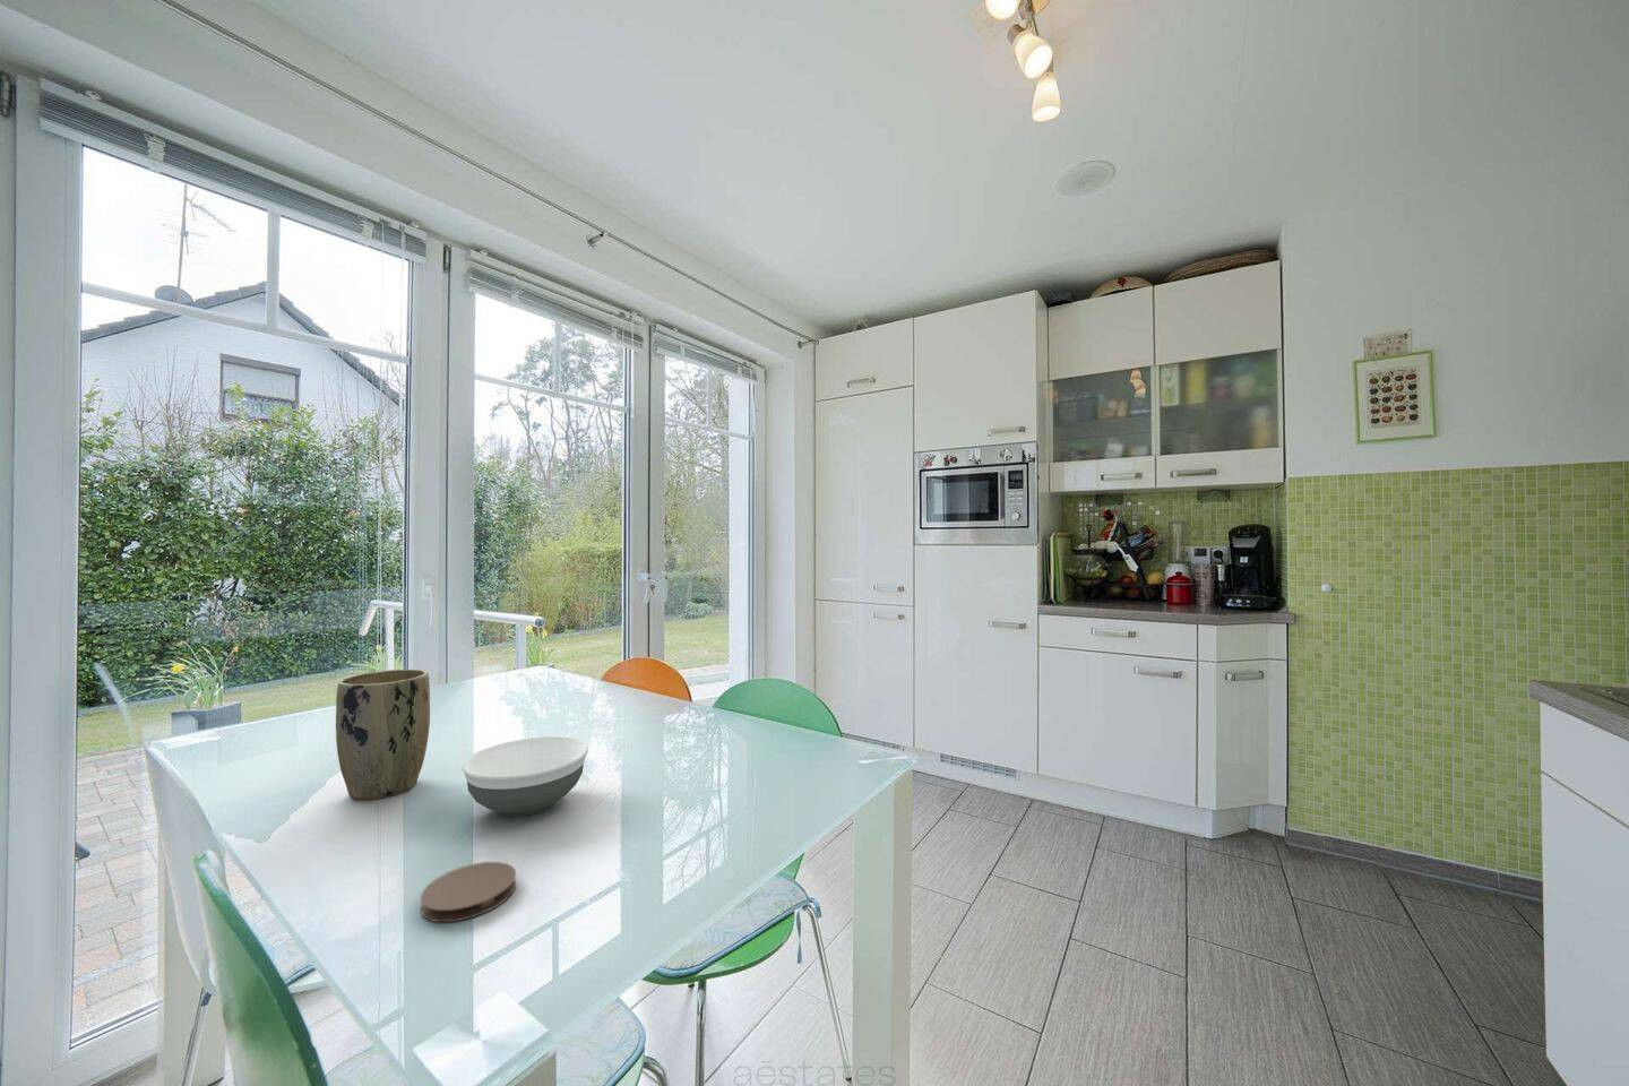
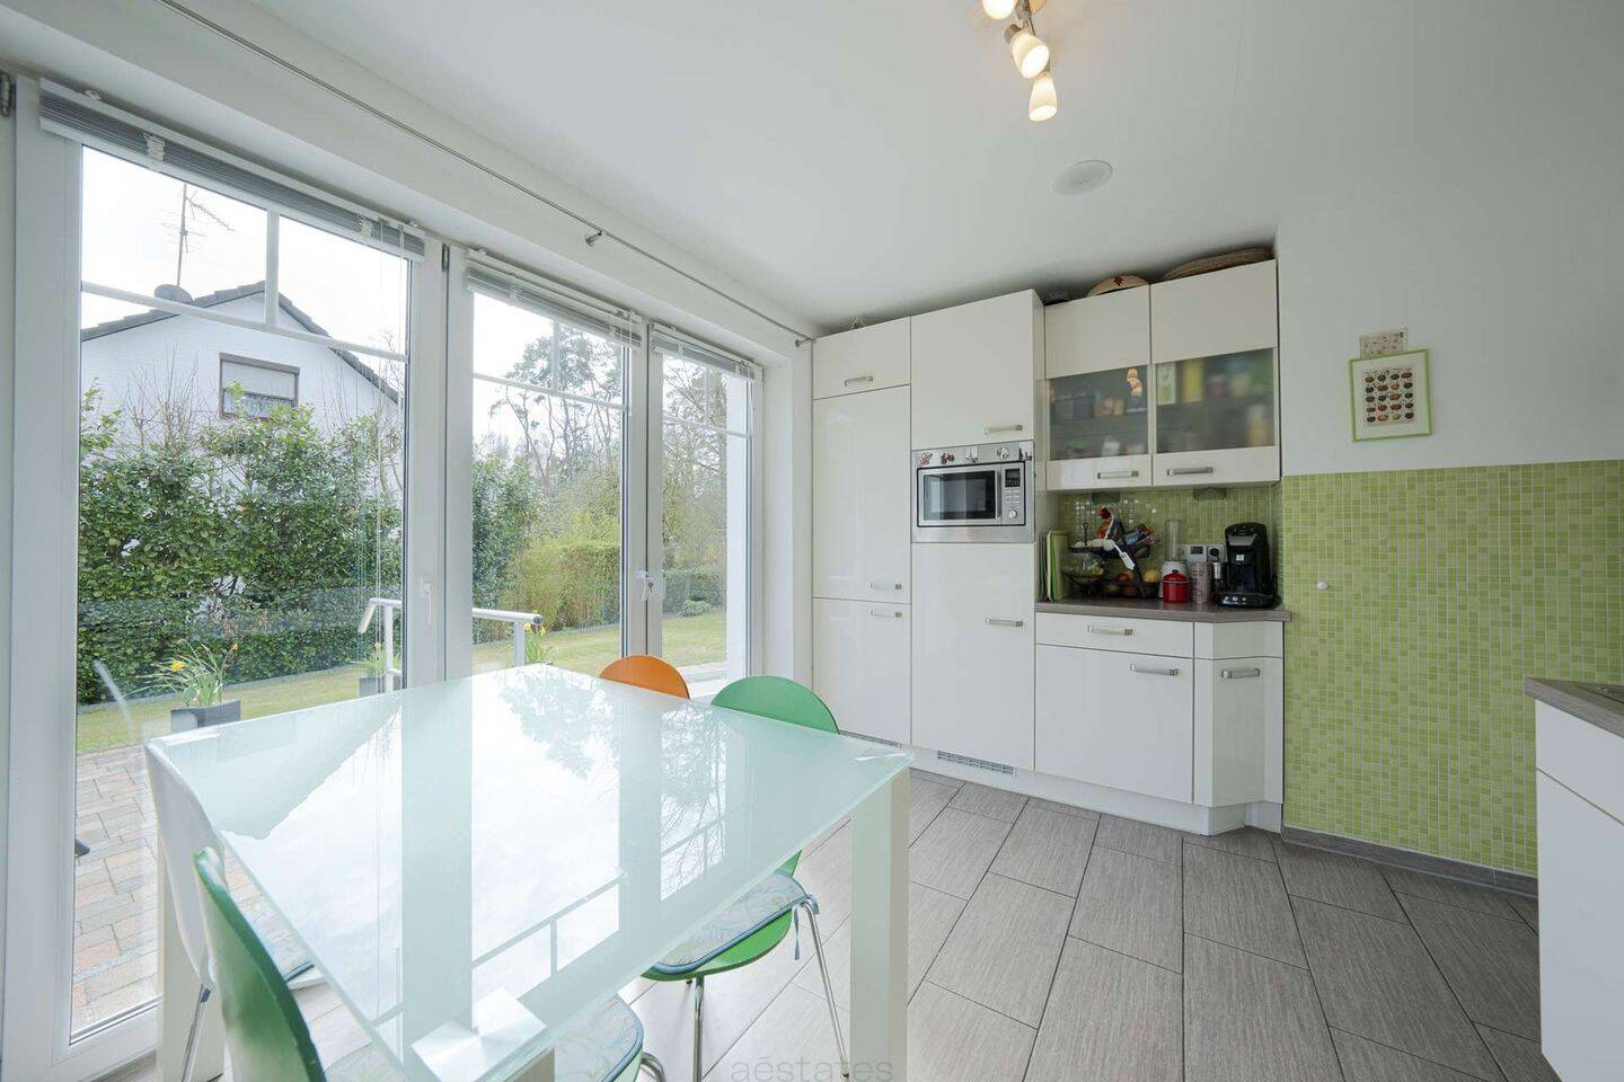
- bowl [461,736,589,818]
- coaster [419,861,518,924]
- plant pot [335,669,431,801]
